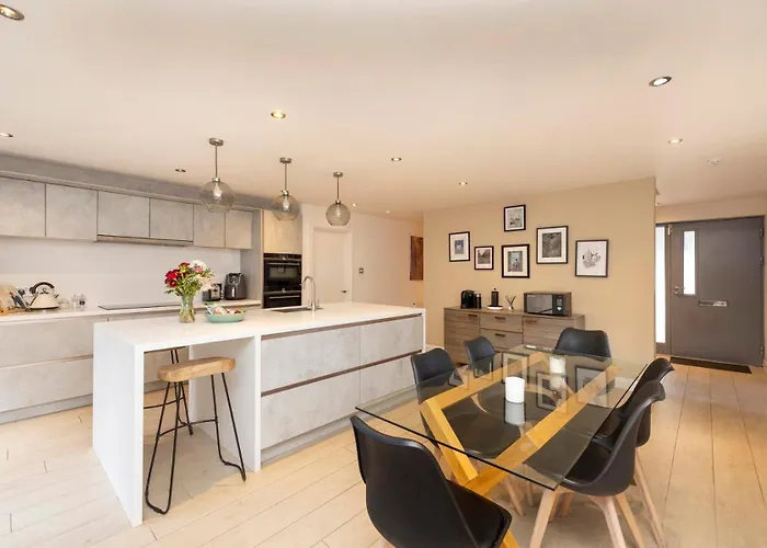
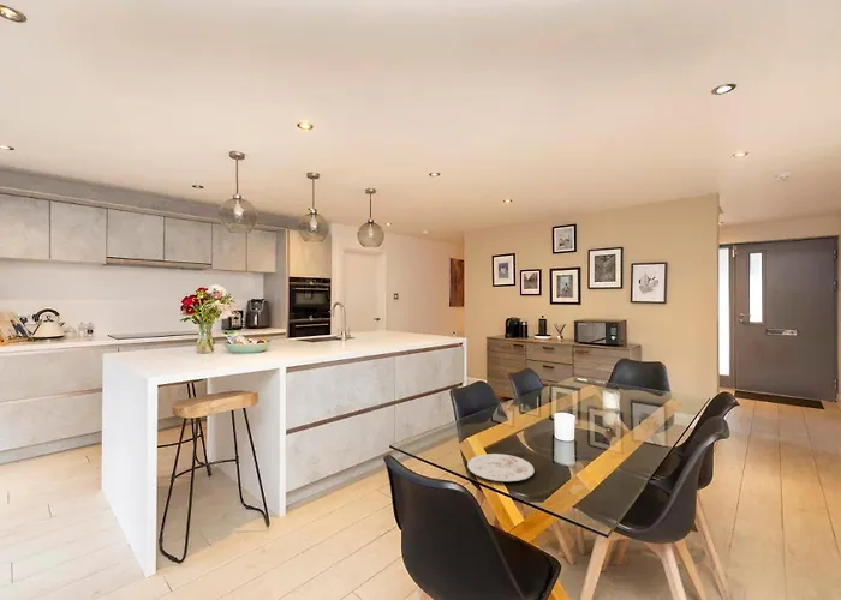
+ plate [466,452,536,482]
